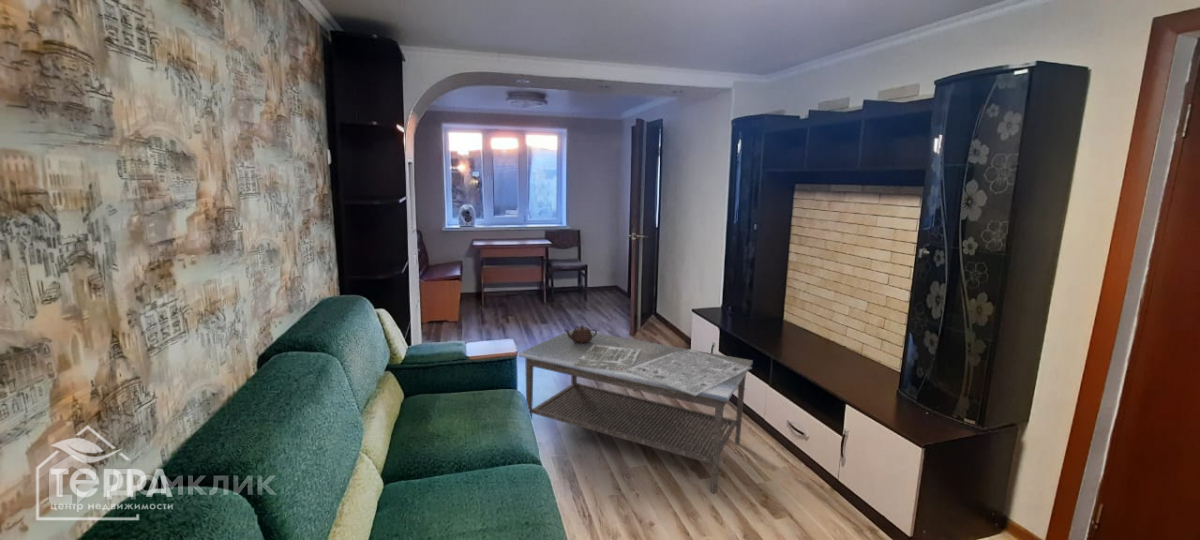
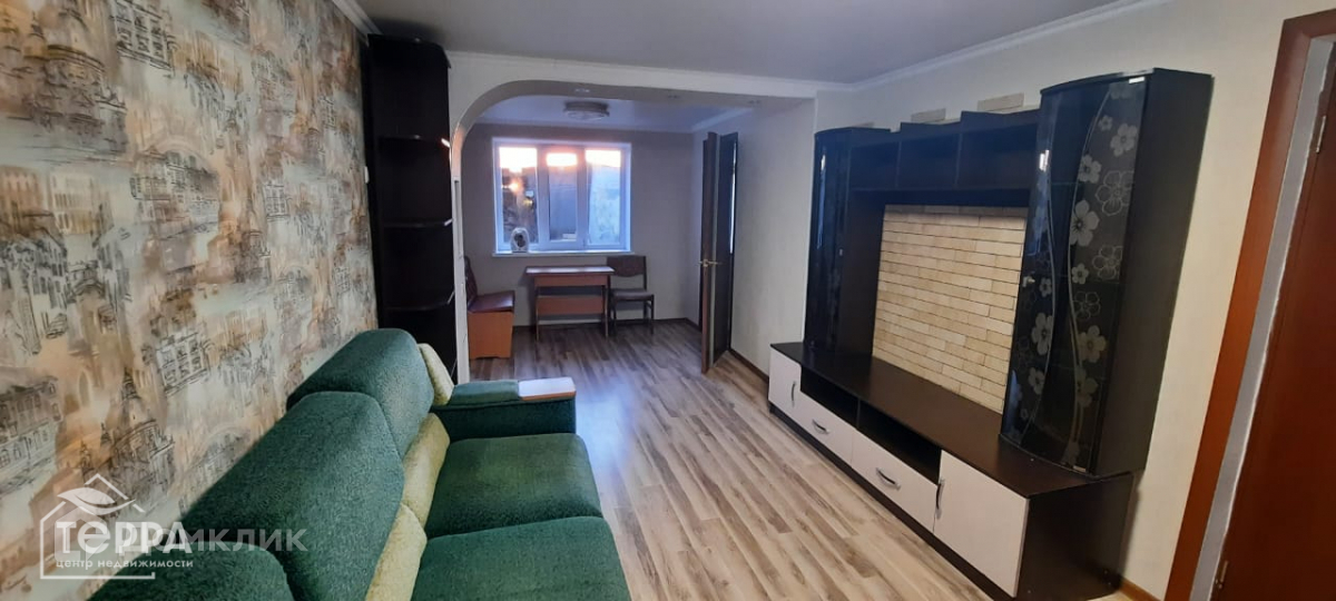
- coffee table [518,324,754,494]
